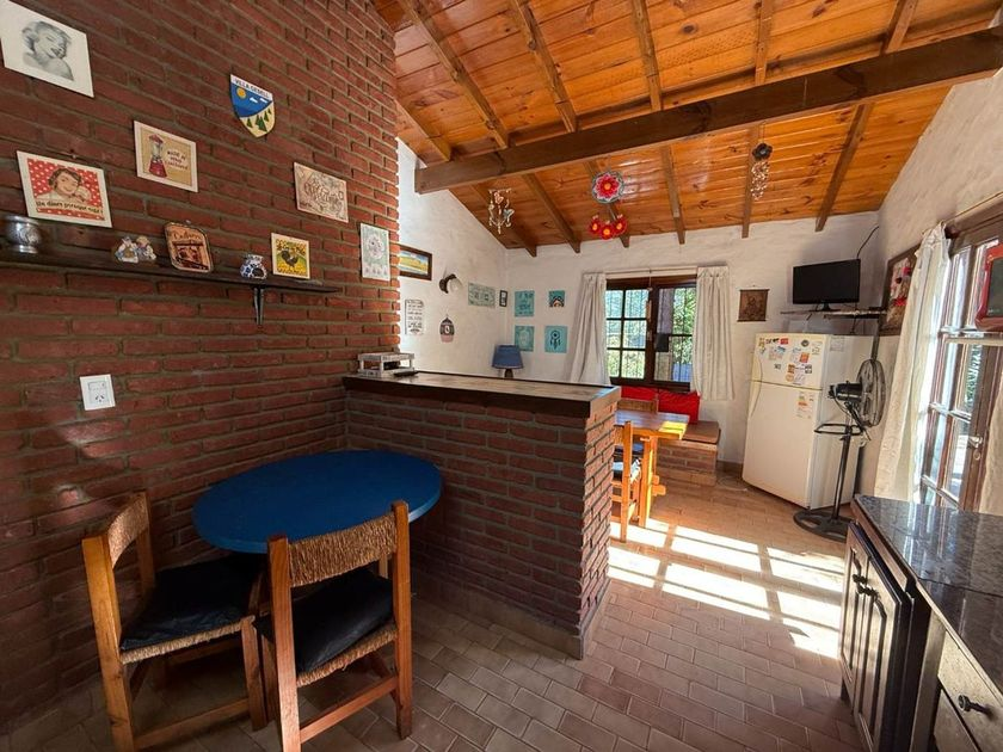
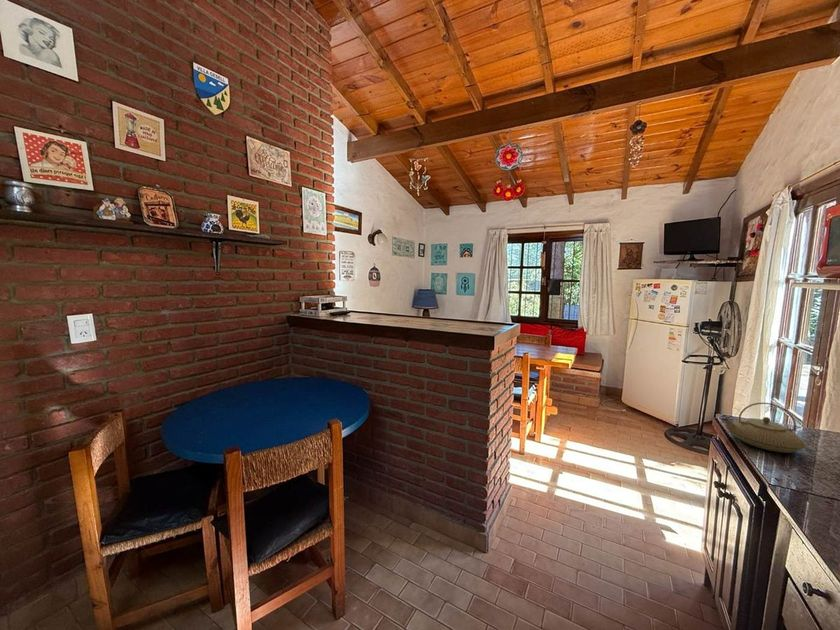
+ teapot [721,402,807,454]
